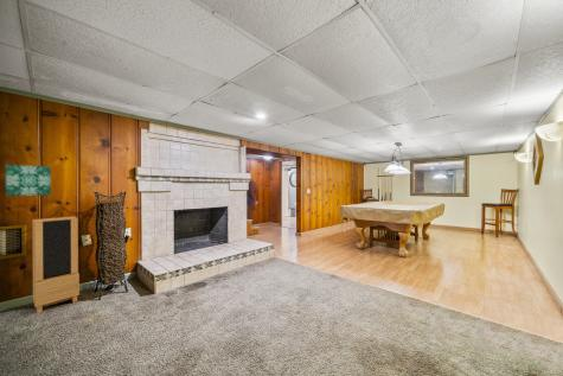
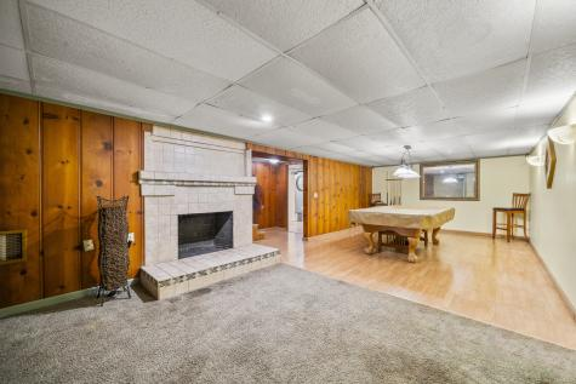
- storage cabinet [32,216,81,314]
- wall art [5,164,52,197]
